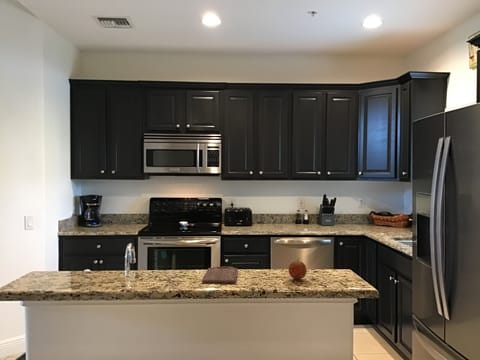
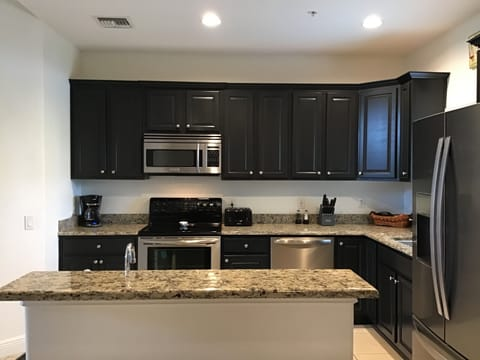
- fruit [287,258,308,281]
- cutting board [201,266,239,284]
